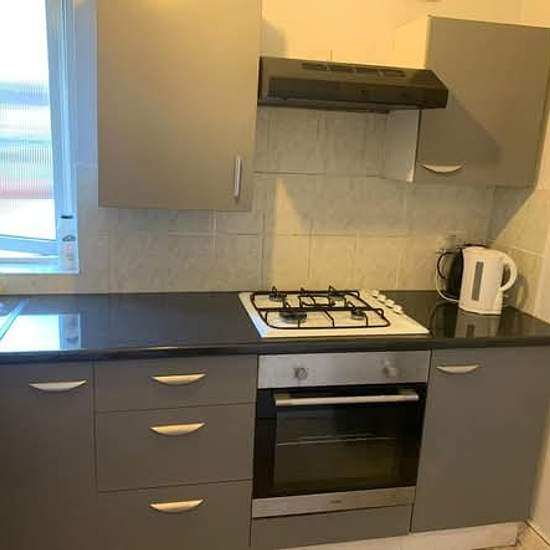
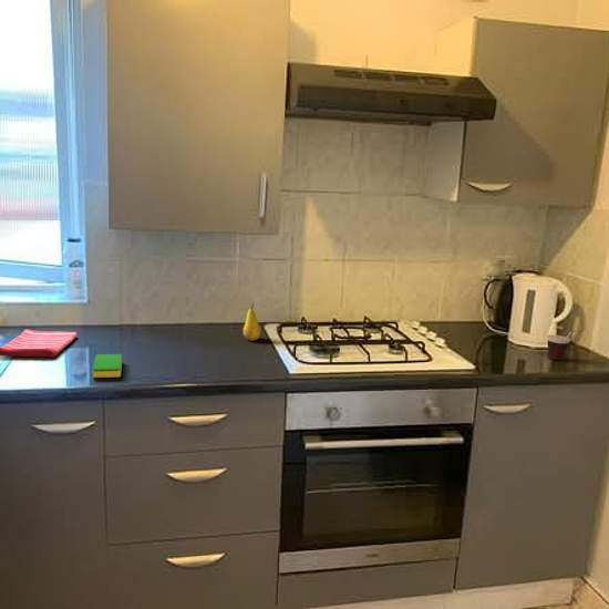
+ fruit [242,303,262,341]
+ cup [546,330,584,361]
+ dish towel [0,328,79,358]
+ dish sponge [92,353,123,379]
